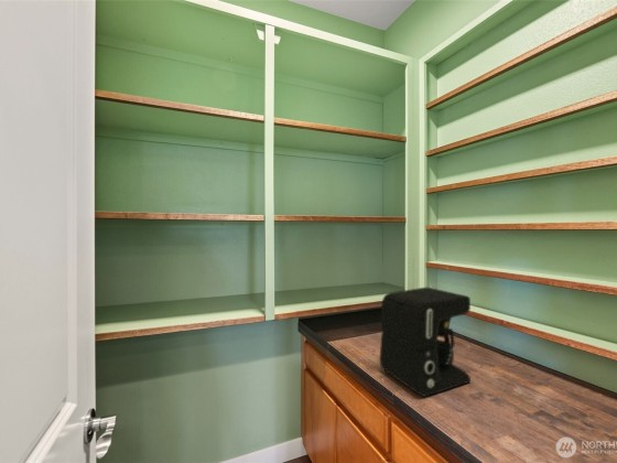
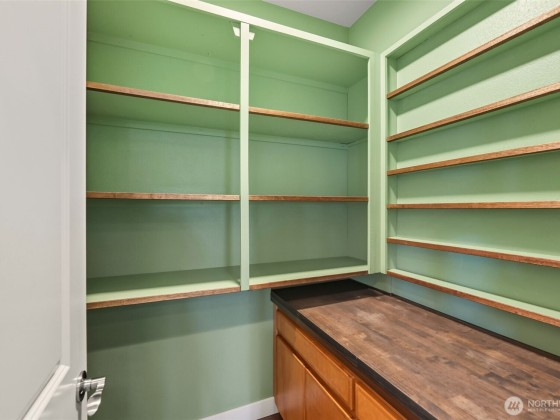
- coffee maker [379,287,472,398]
